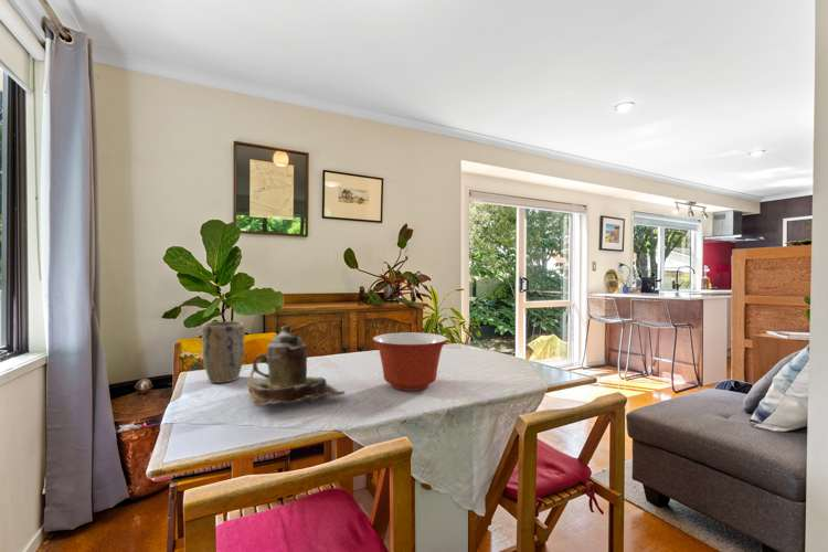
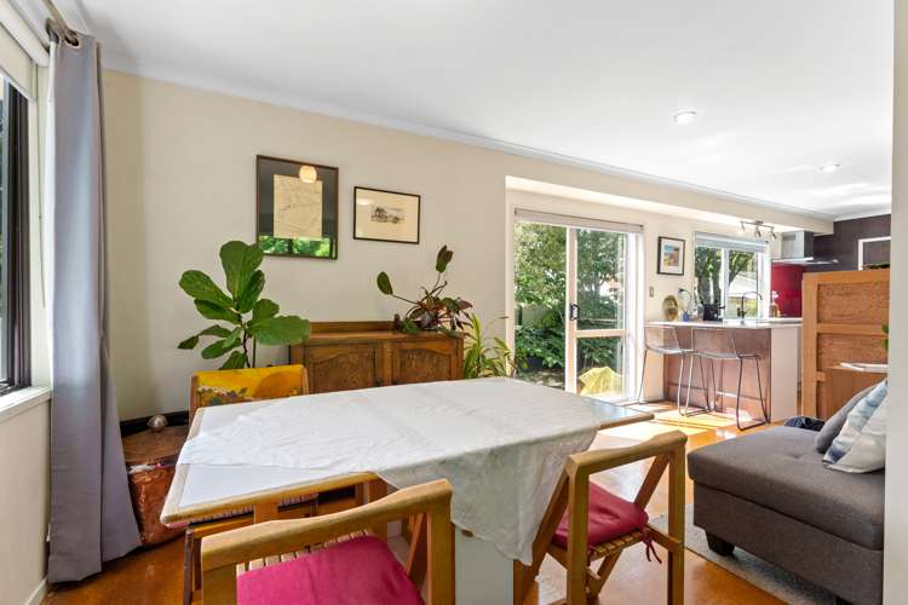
- mixing bowl [372,331,448,392]
- teapot [247,325,346,407]
- plant pot [201,320,245,384]
